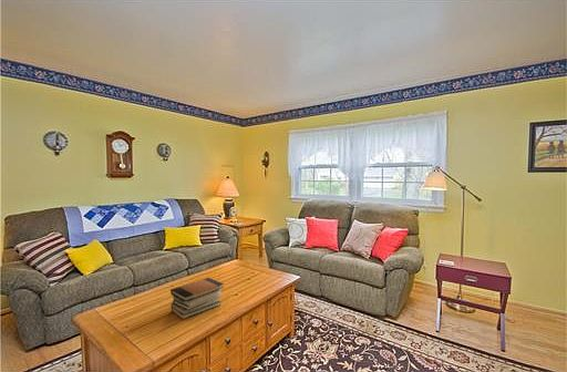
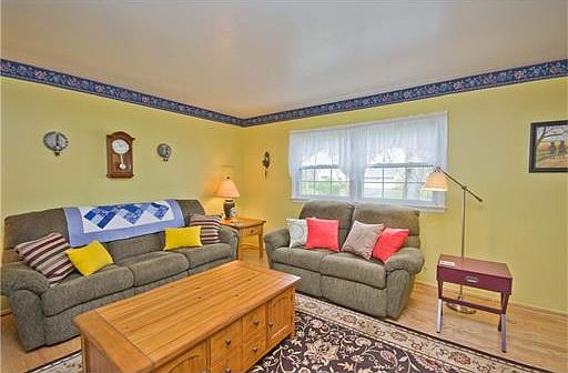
- book stack [169,277,225,320]
